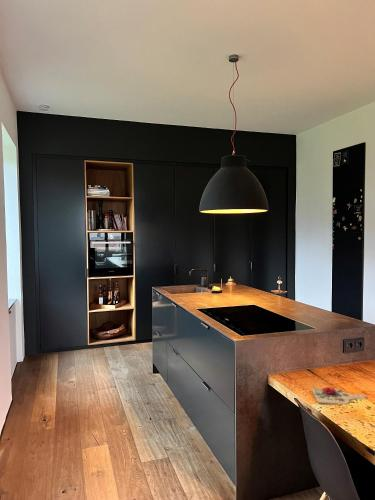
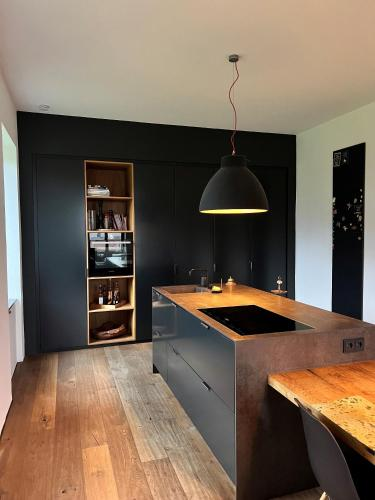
- cutting board [311,385,368,405]
